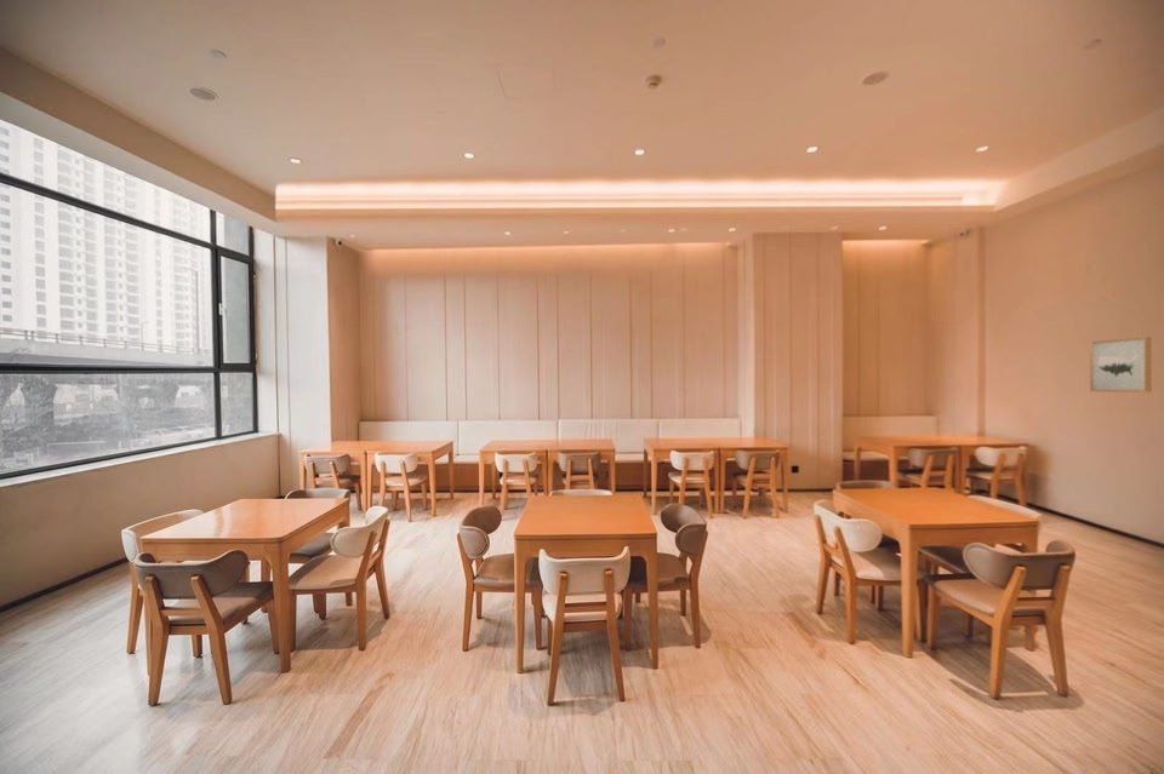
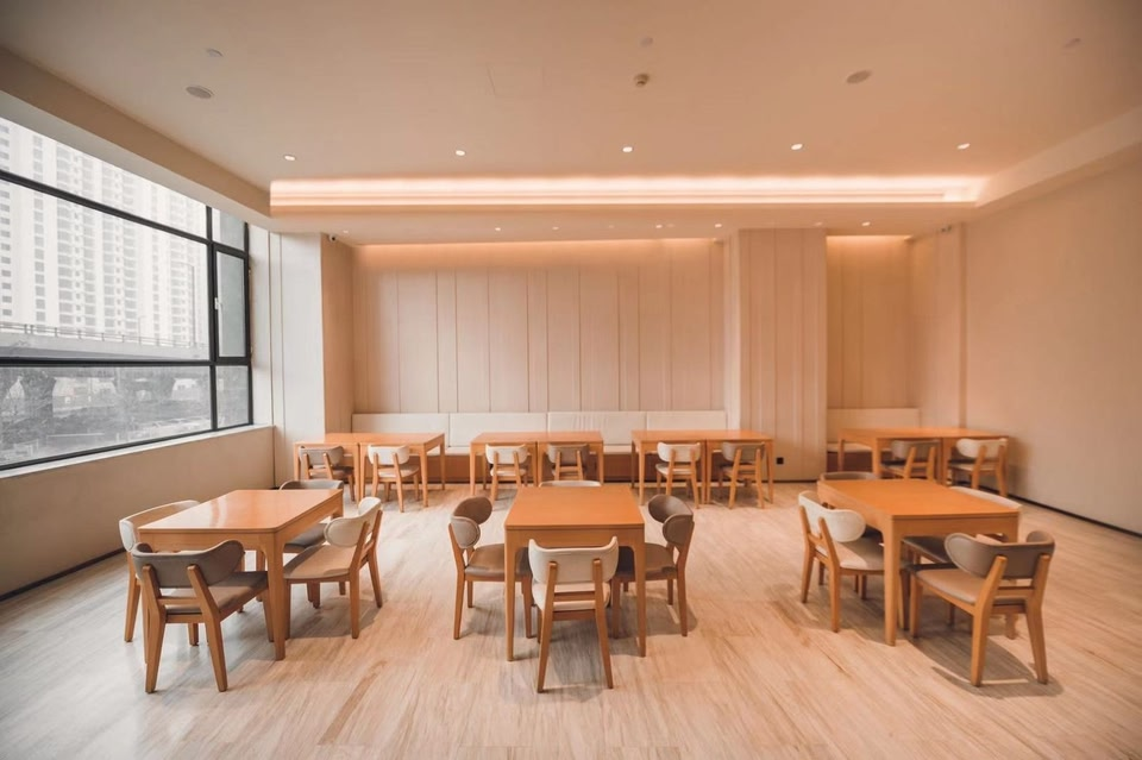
- wall art [1089,336,1153,394]
